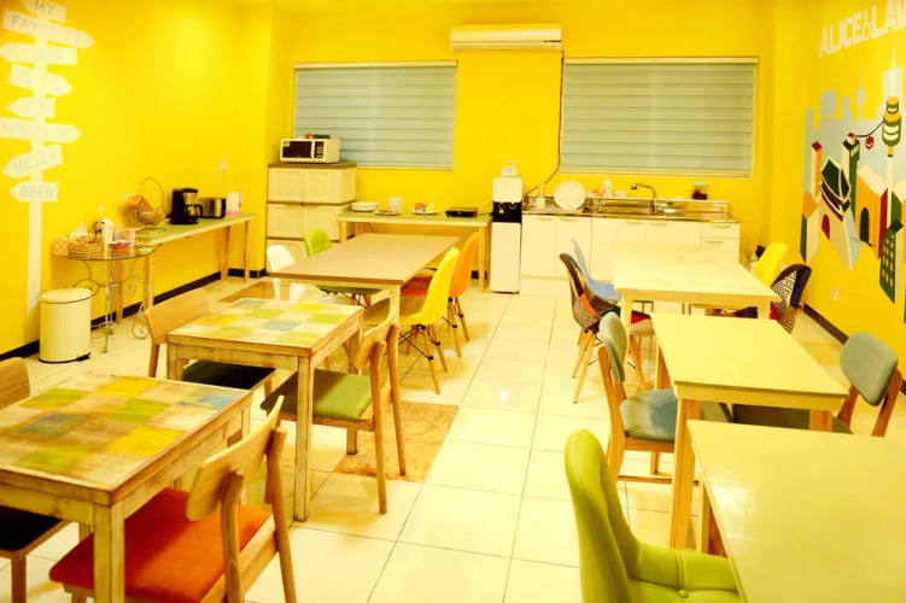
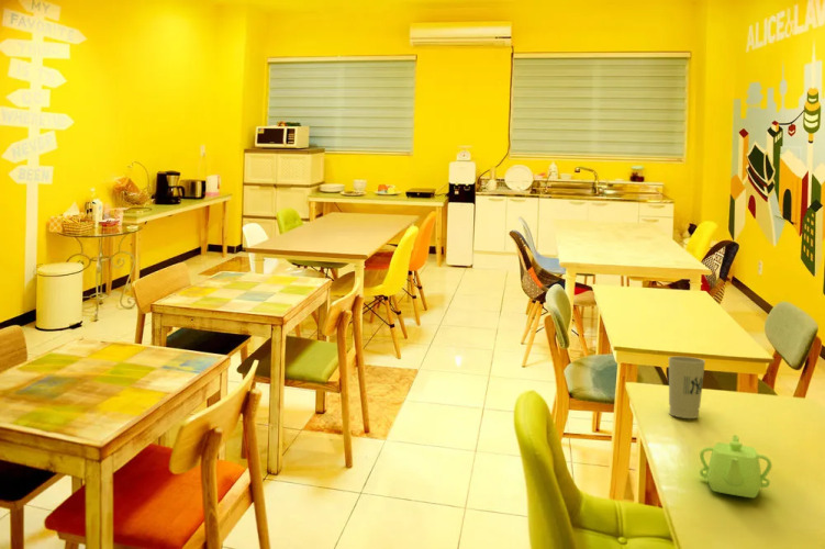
+ cup [668,356,706,419]
+ teapot [699,434,772,498]
